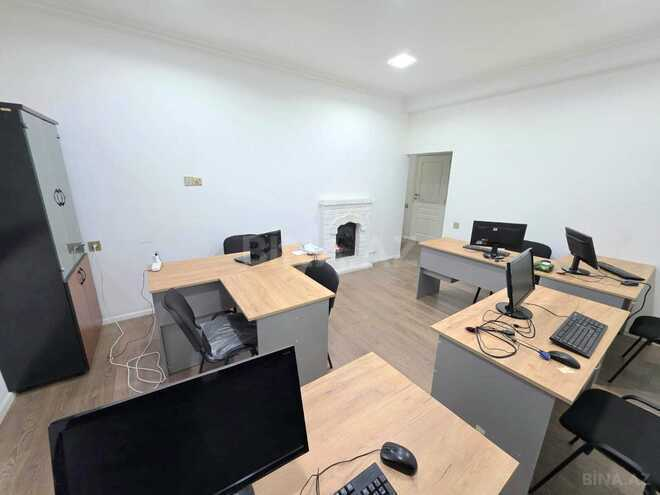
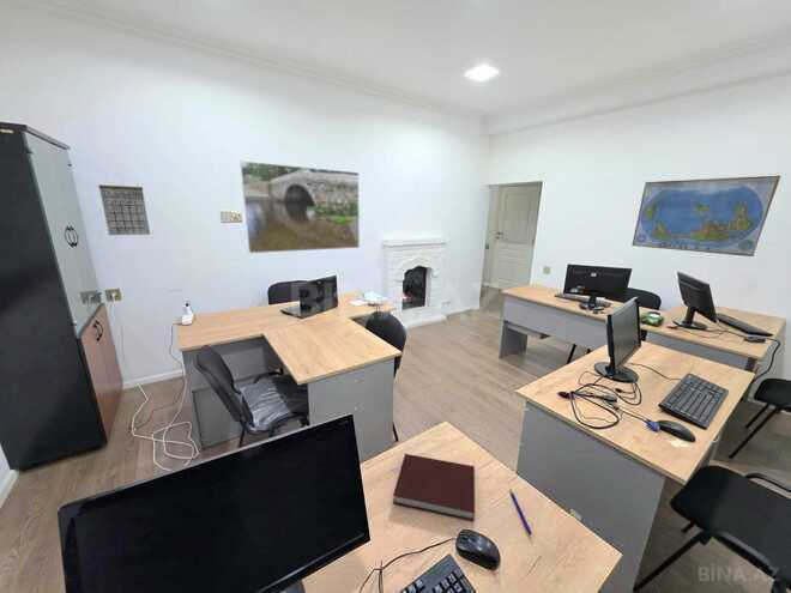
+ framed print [238,159,361,254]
+ notebook [392,453,476,522]
+ calendar [97,174,151,236]
+ world map [630,175,781,258]
+ pen [508,489,533,535]
